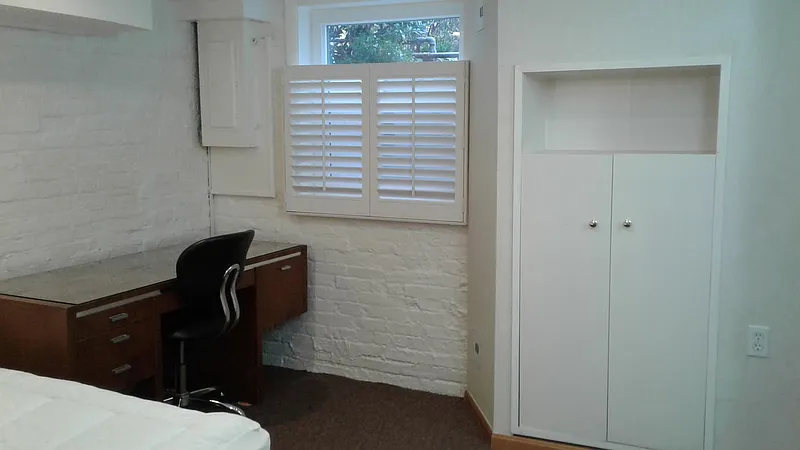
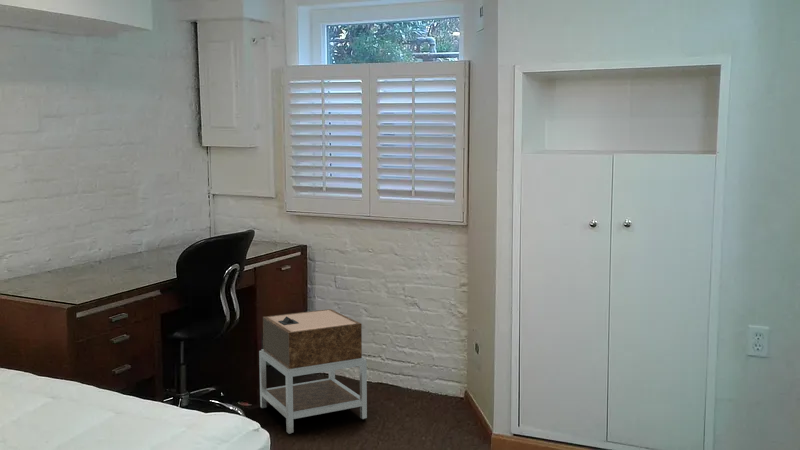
+ nightstand [258,308,368,435]
